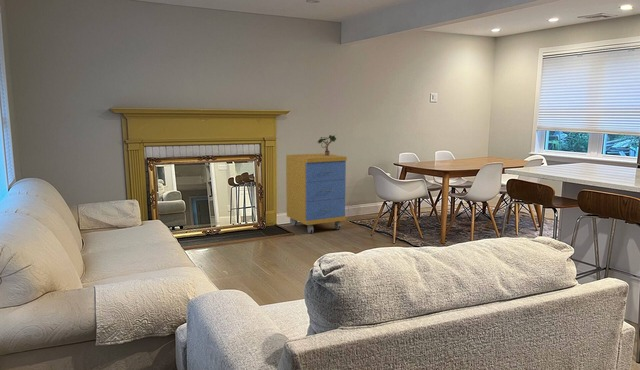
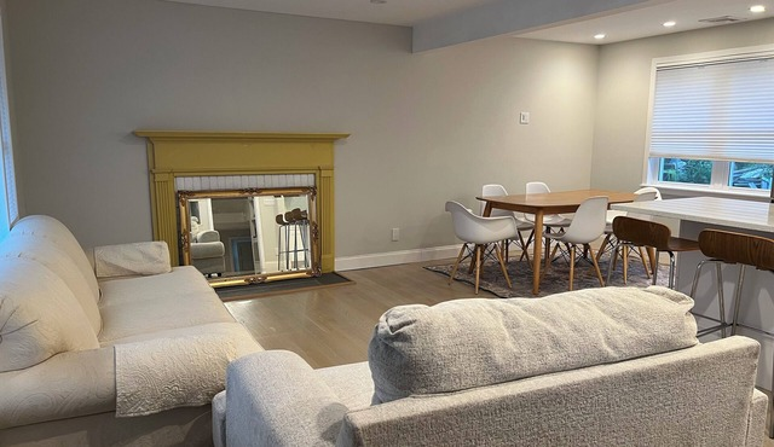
- potted plant [317,134,337,156]
- storage cabinet [285,152,348,234]
